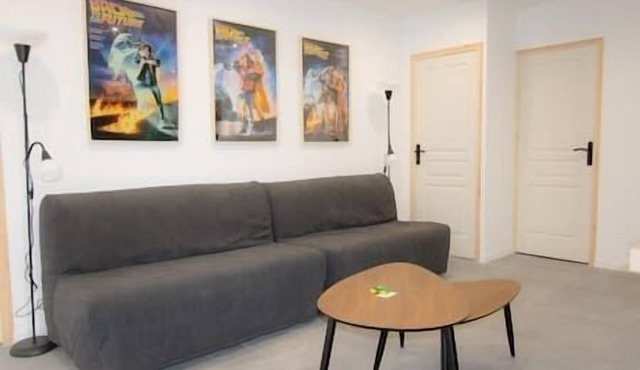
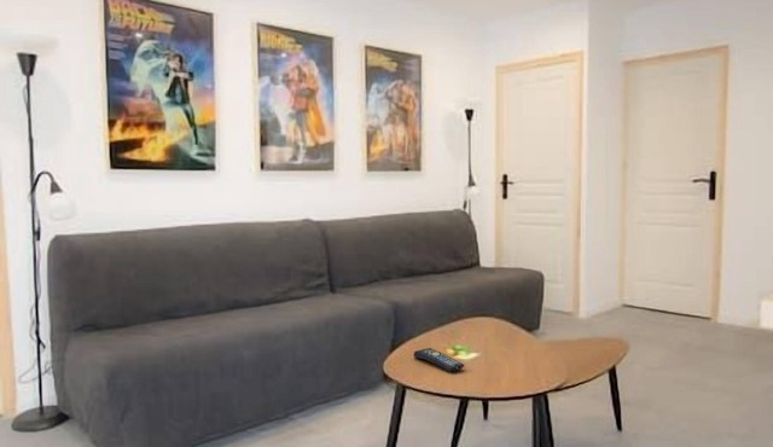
+ remote control [413,347,465,372]
